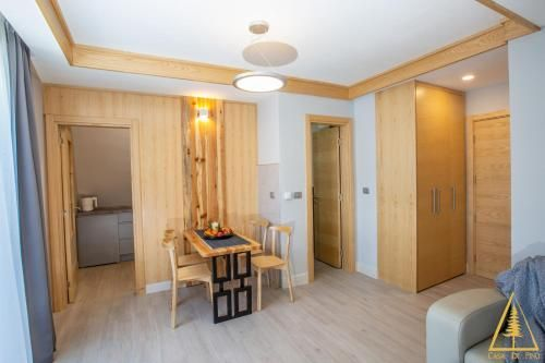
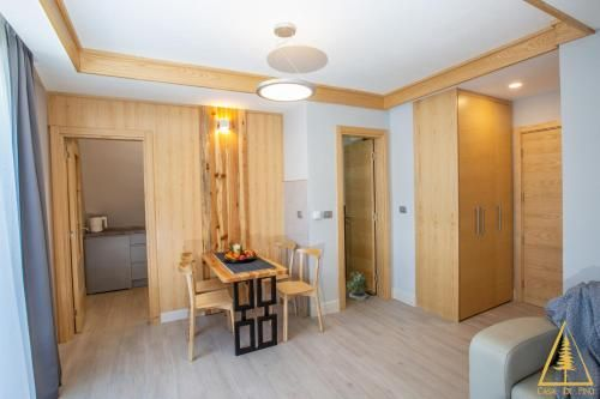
+ potted plant [346,271,370,302]
